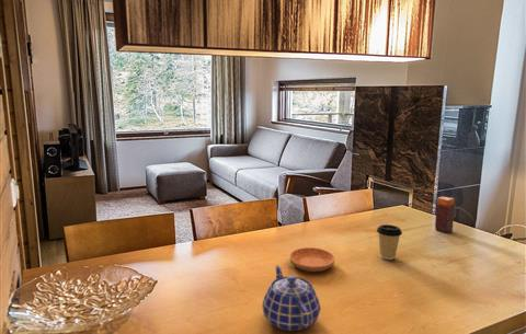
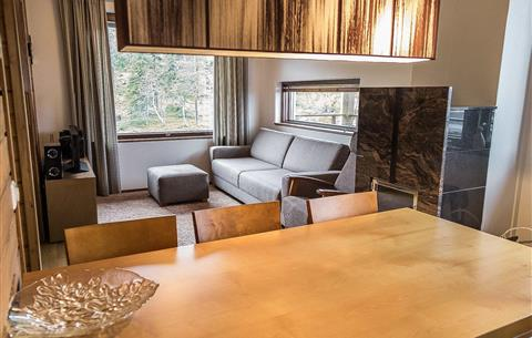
- coffee cup [376,223,403,261]
- candle [434,196,456,234]
- saucer [288,246,336,273]
- teapot [261,264,322,332]
